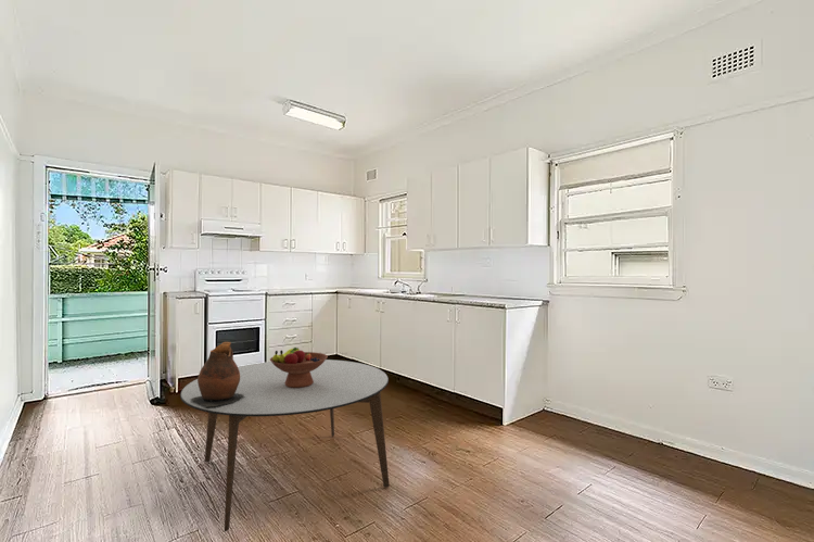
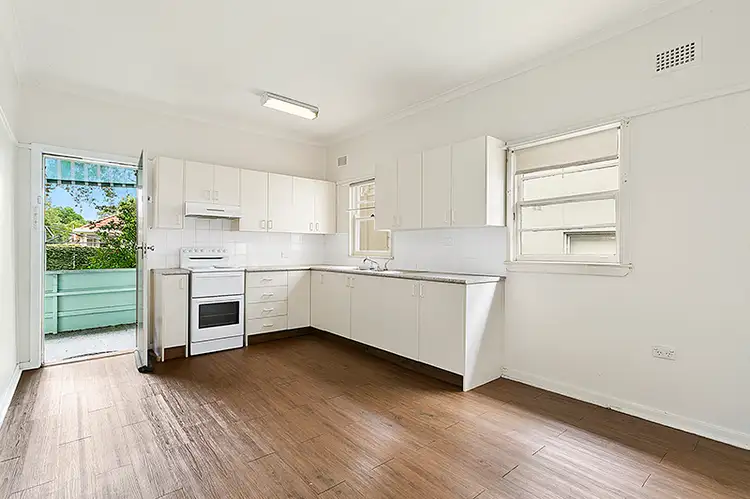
- ceramic pitcher [191,341,245,408]
- dining table [179,358,390,533]
- fruit bowl [269,346,329,388]
